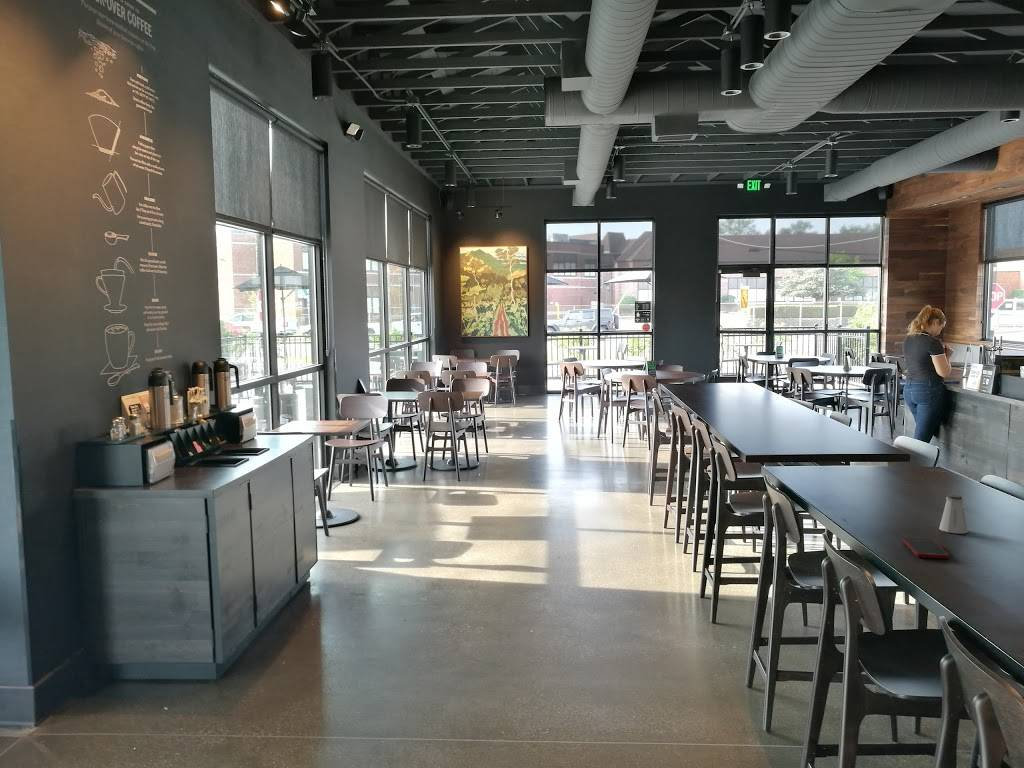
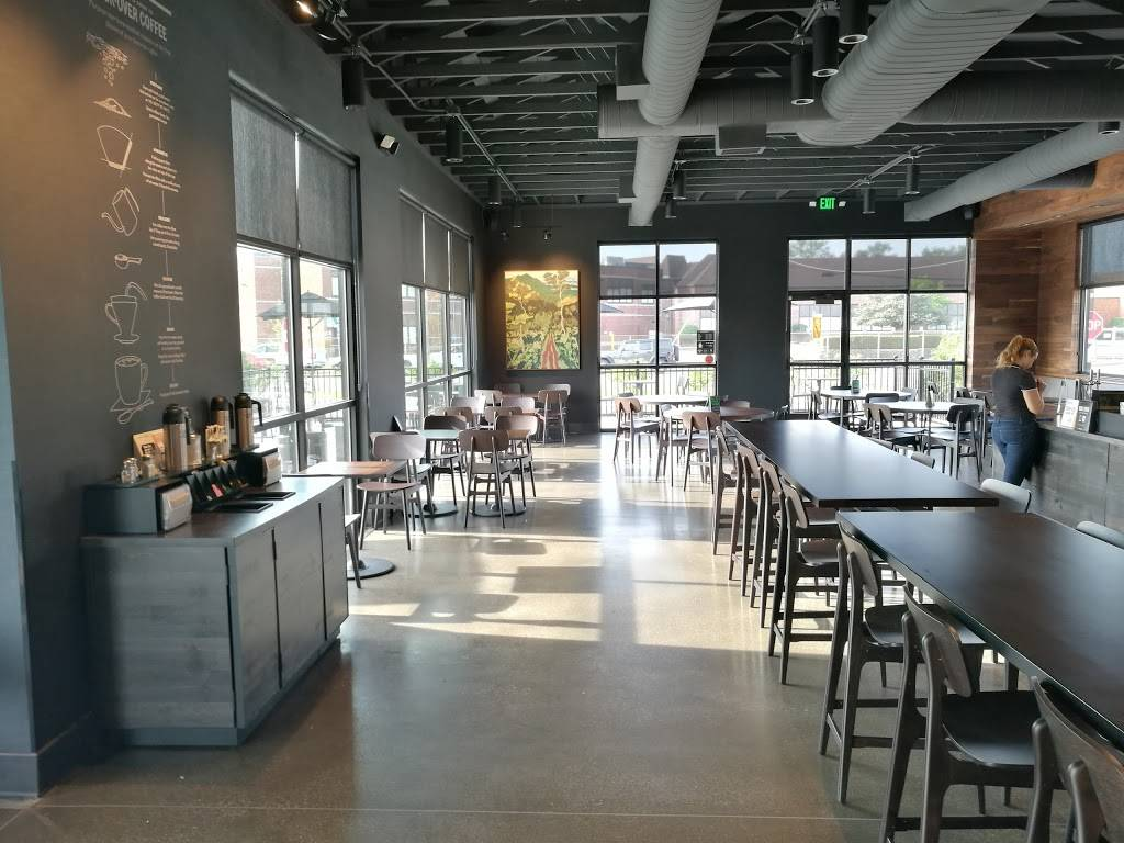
- saltshaker [938,494,969,534]
- cell phone [902,537,950,560]
